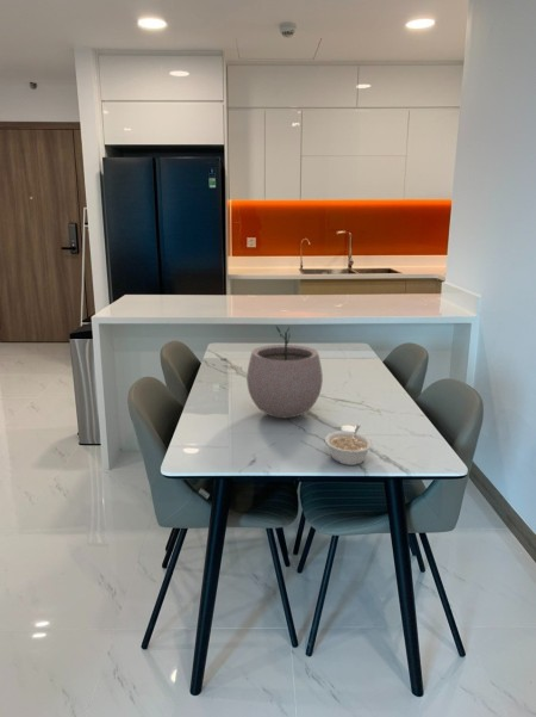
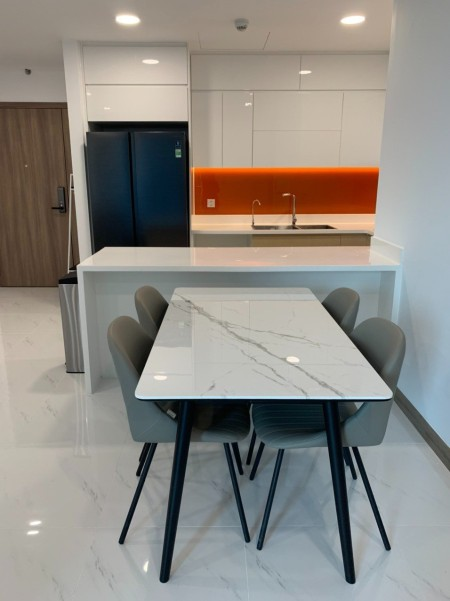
- legume [324,424,374,466]
- plant pot [245,324,324,419]
